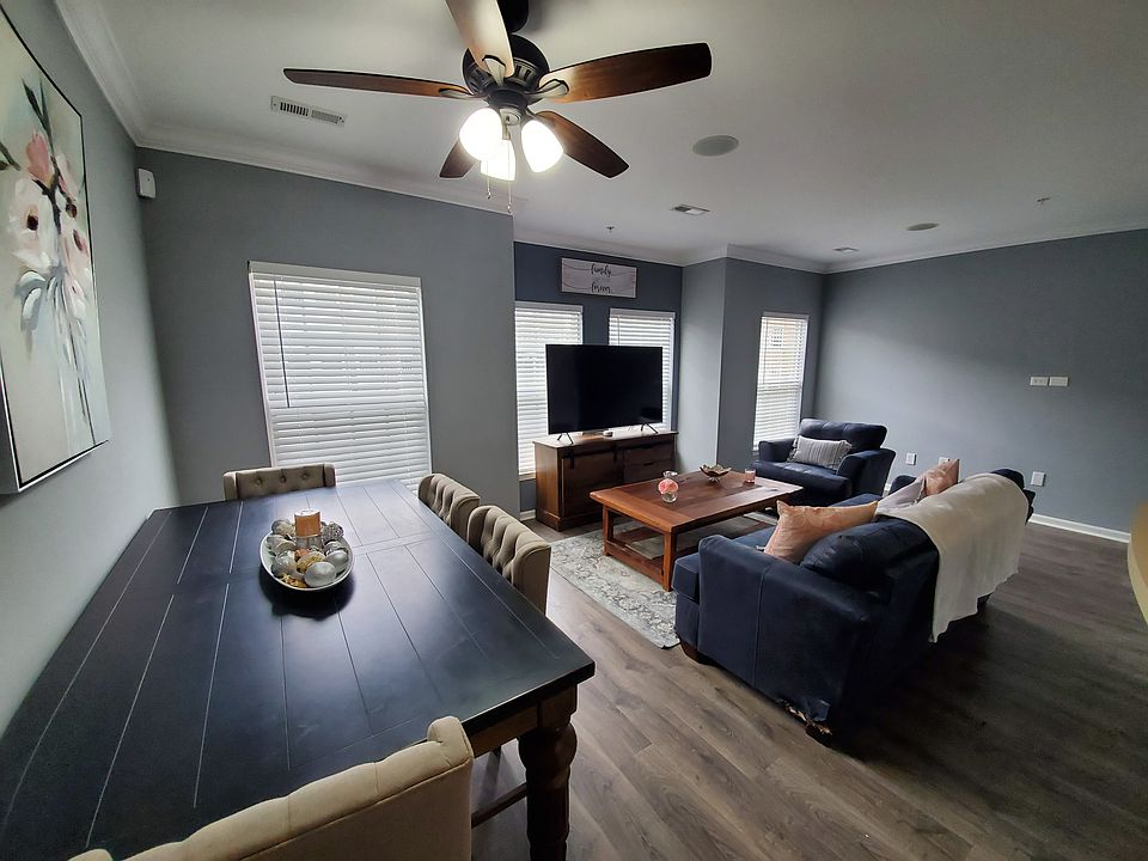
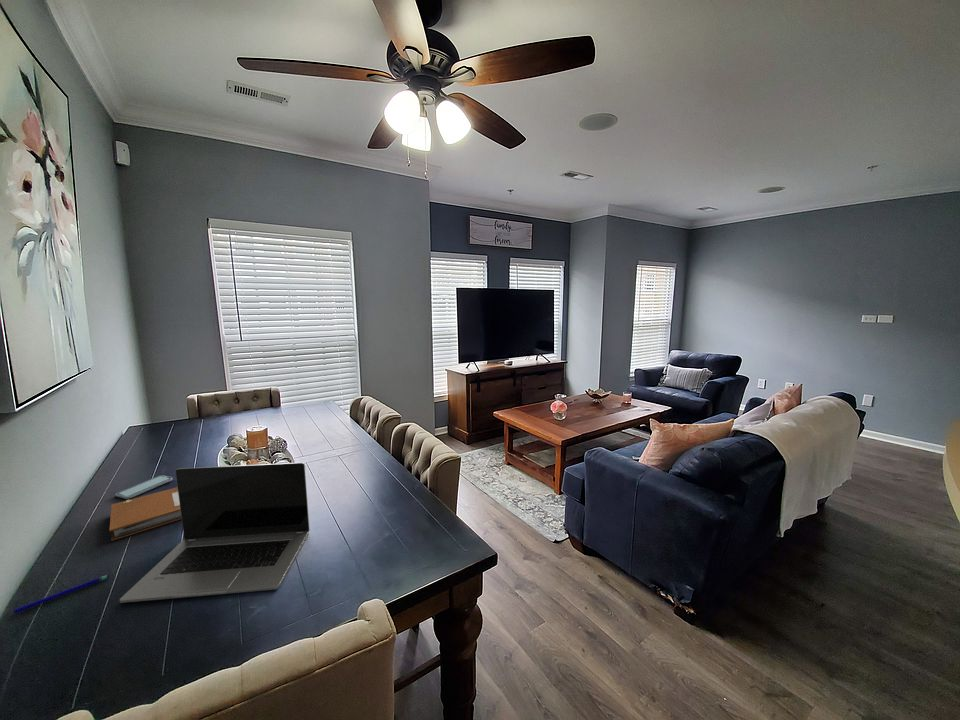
+ pen [13,574,110,614]
+ notebook [108,486,182,542]
+ smartphone [115,474,173,500]
+ laptop [119,462,311,604]
